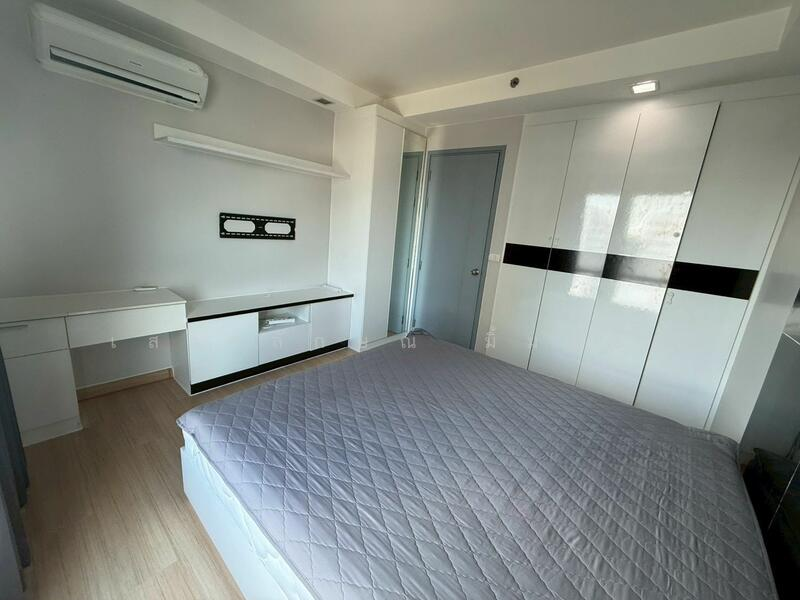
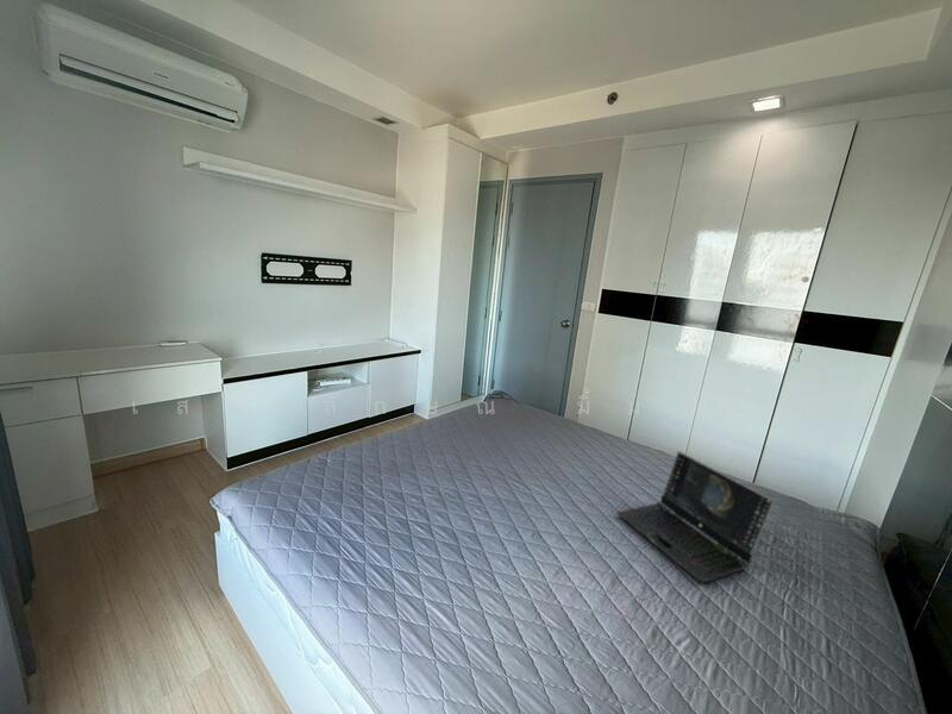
+ laptop computer [616,450,776,583]
